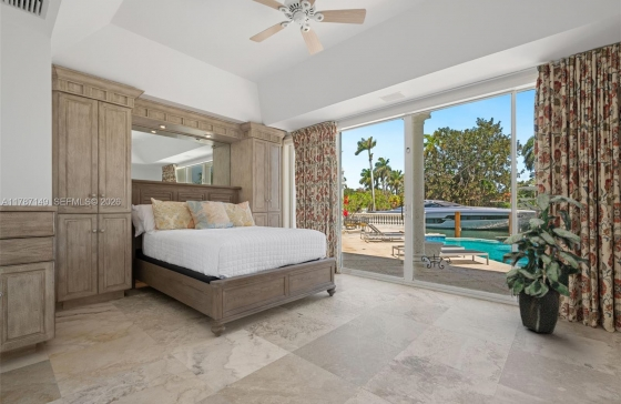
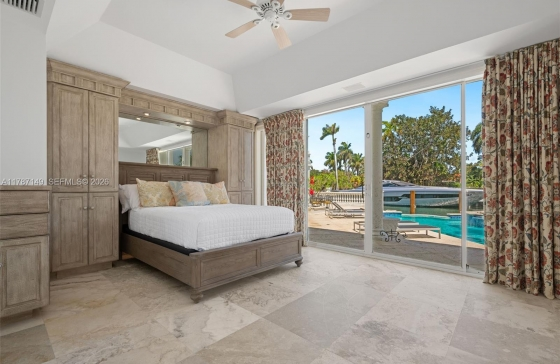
- indoor plant [493,185,589,334]
